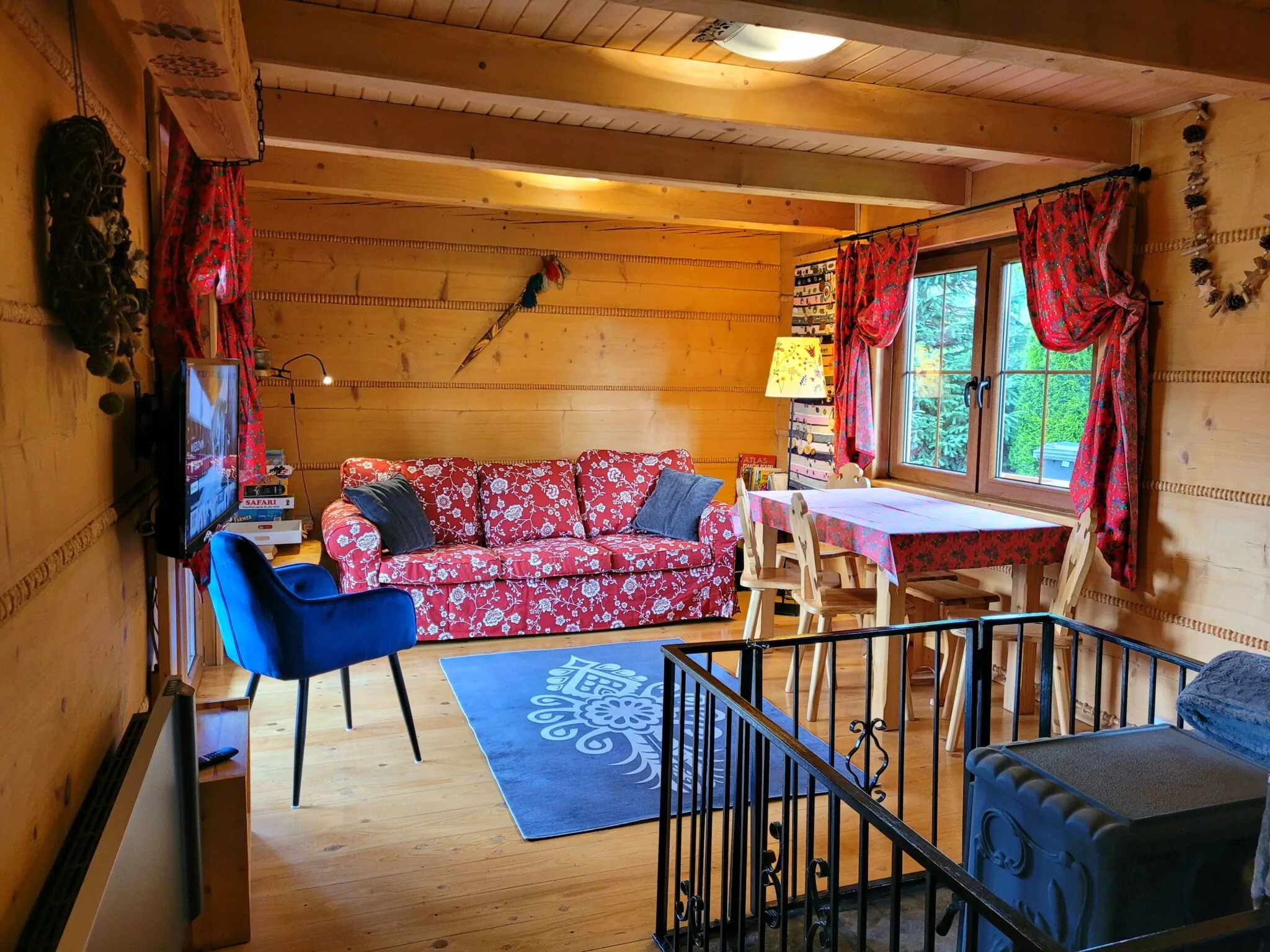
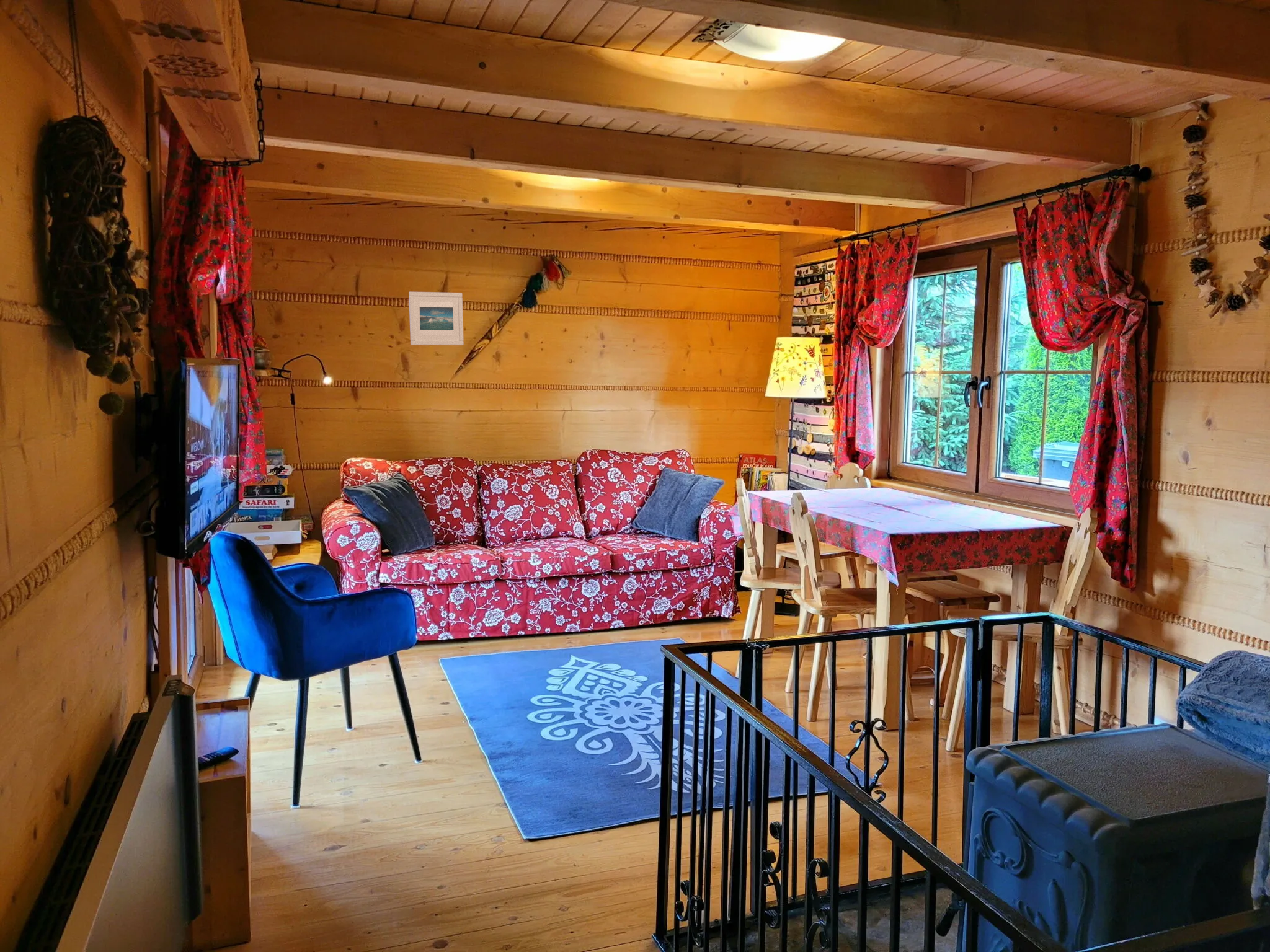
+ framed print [408,291,464,346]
